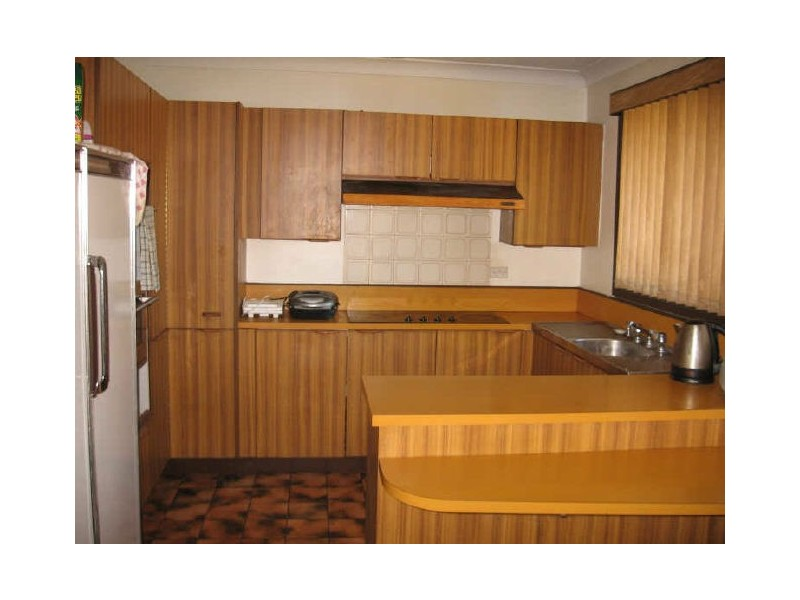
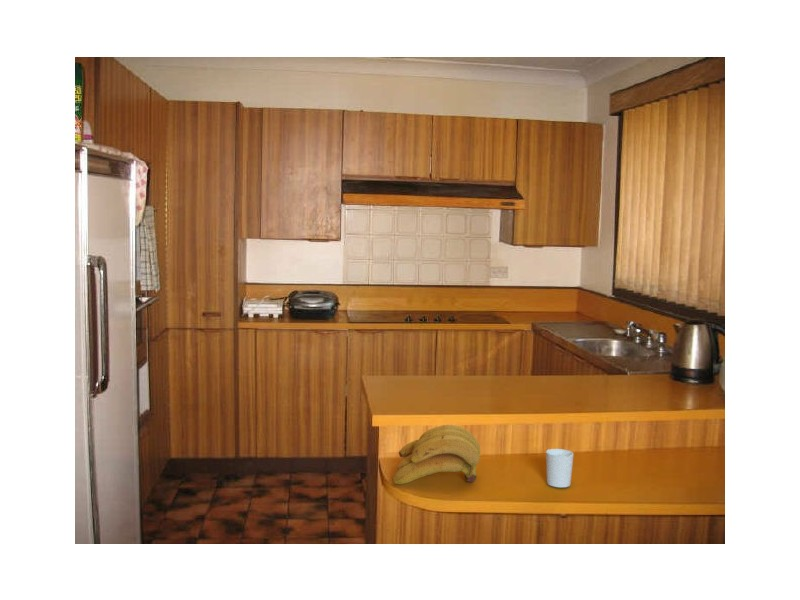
+ cup [545,448,574,488]
+ banana bunch [392,424,481,485]
